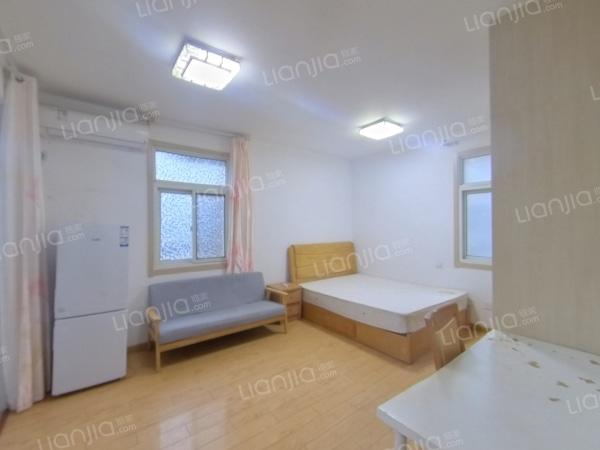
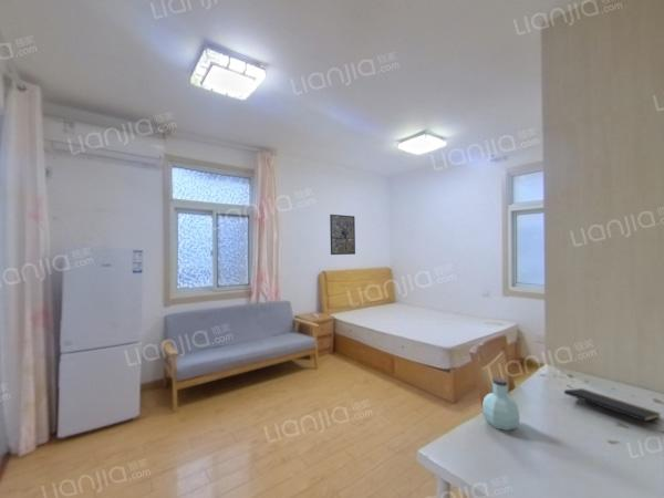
+ notepad [563,387,662,432]
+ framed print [329,214,356,256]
+ jar [481,376,521,432]
